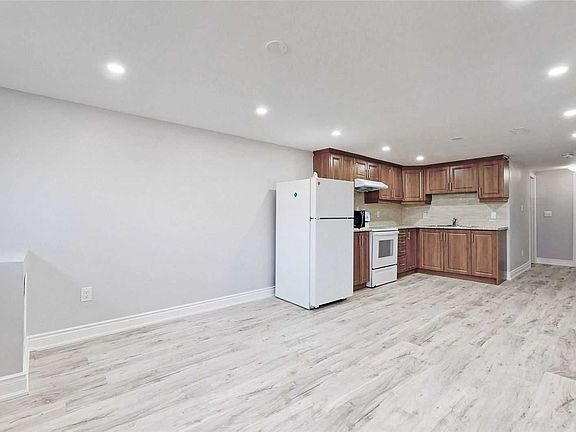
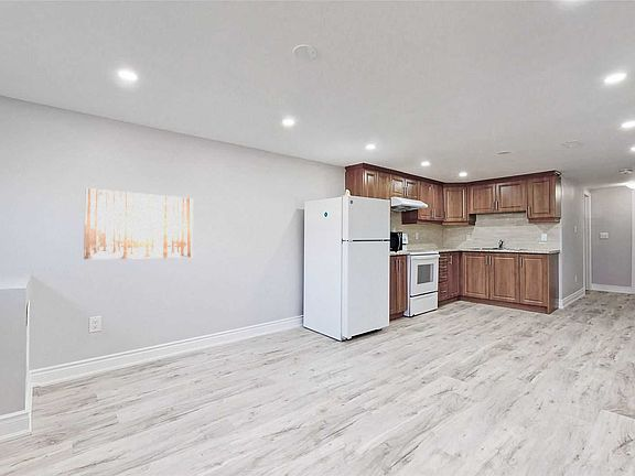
+ wall art [83,187,194,260]
